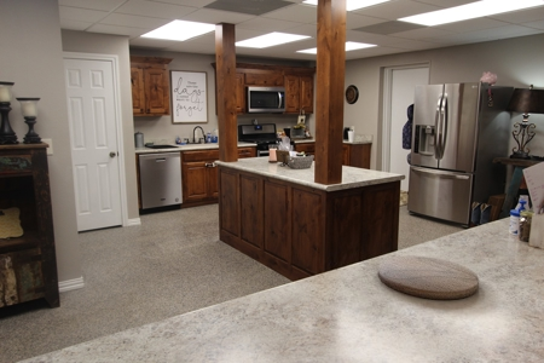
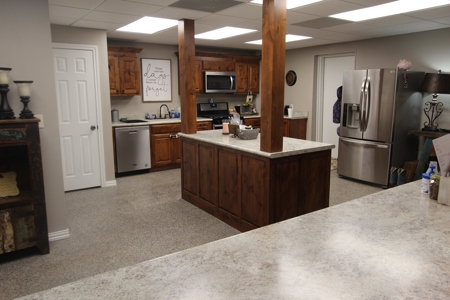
- cutting board [377,255,480,300]
